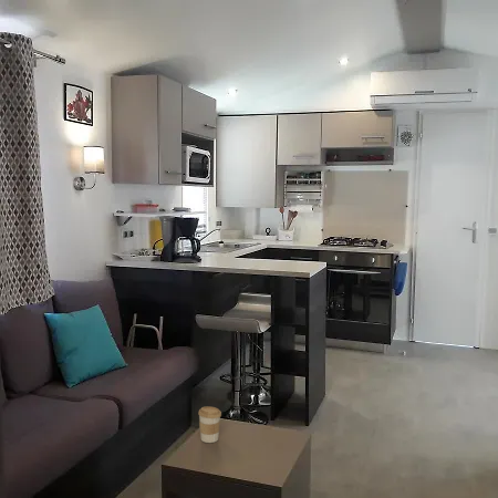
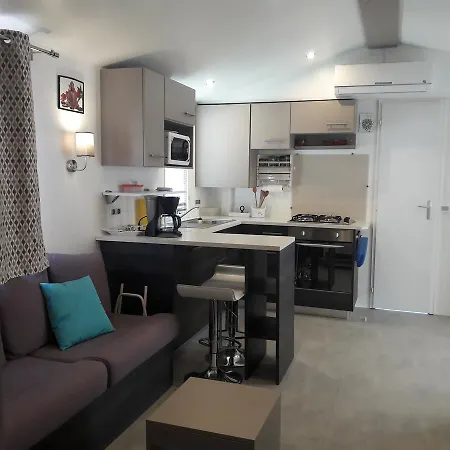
- coffee cup [197,406,222,444]
